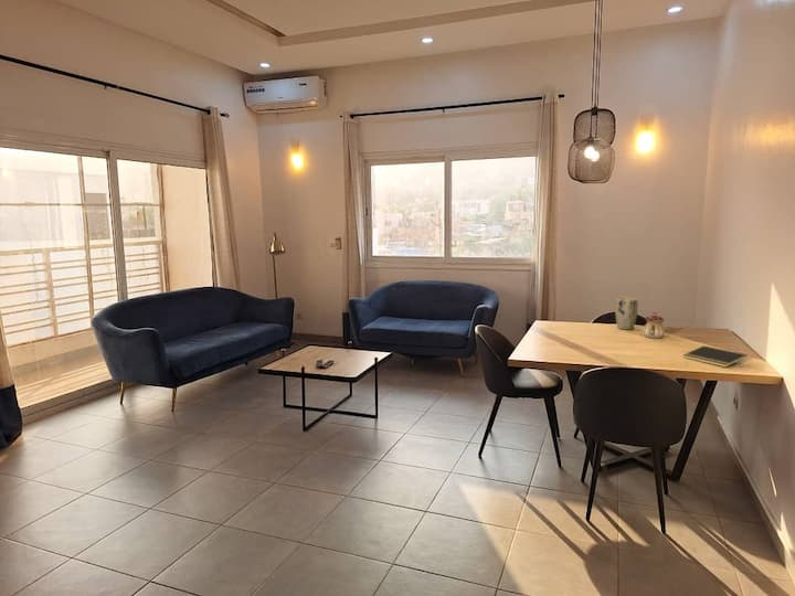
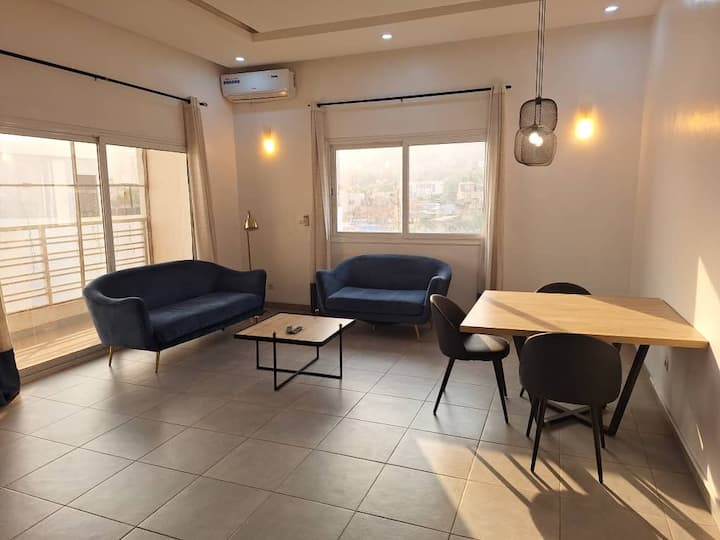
- teapot [642,311,666,340]
- notepad [682,344,748,369]
- plant pot [614,297,638,331]
